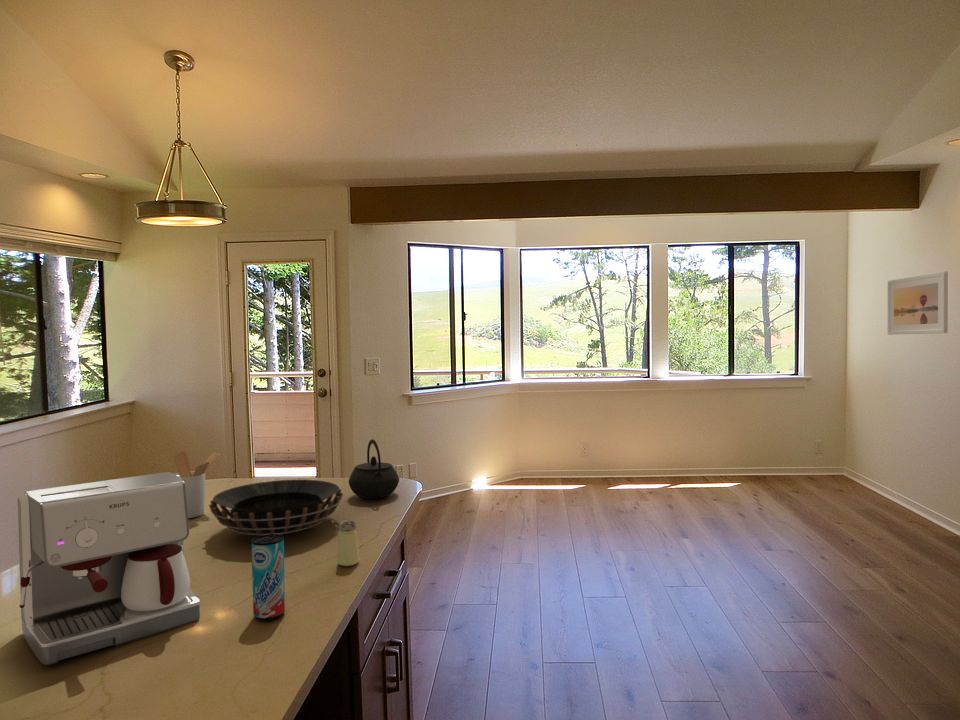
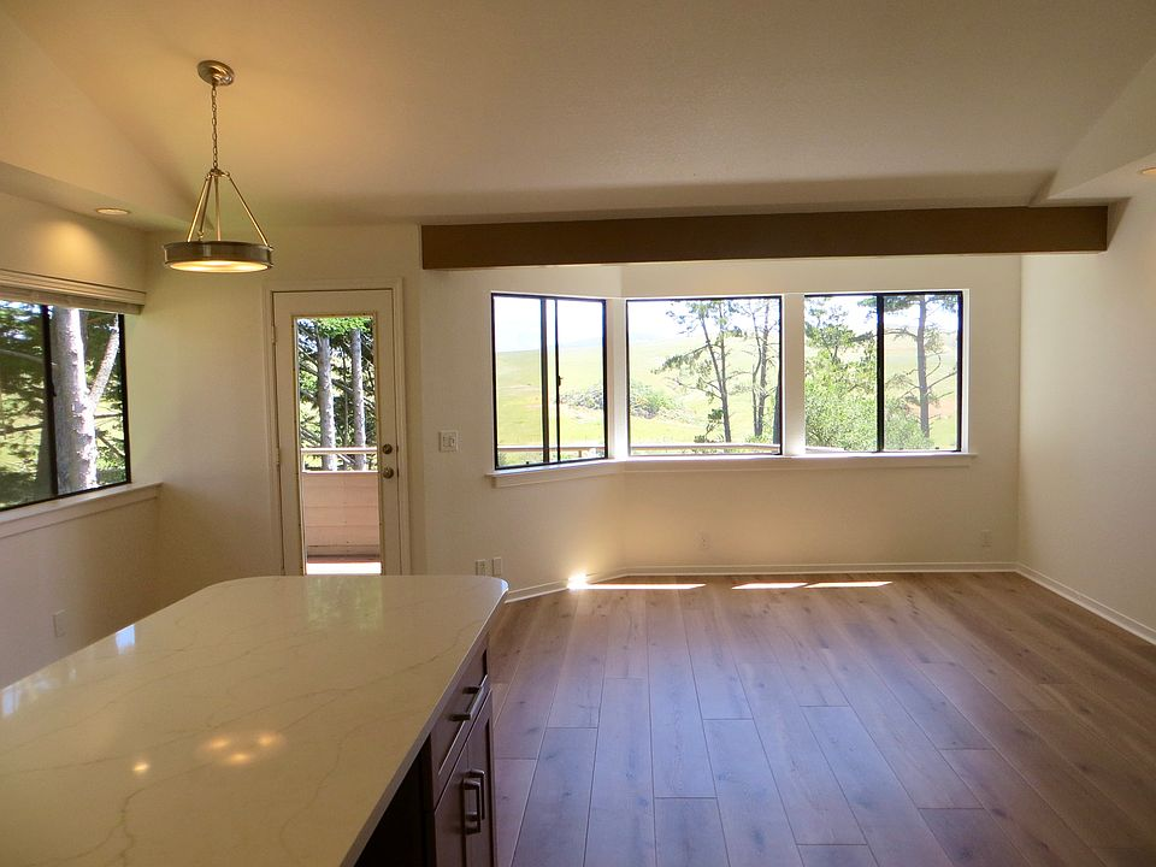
- coffee maker [16,471,201,666]
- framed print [887,270,949,336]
- saltshaker [337,519,360,567]
- beverage can [251,534,286,622]
- decorative bowl [208,479,344,536]
- kettle [348,438,400,500]
- utensil holder [173,451,221,519]
